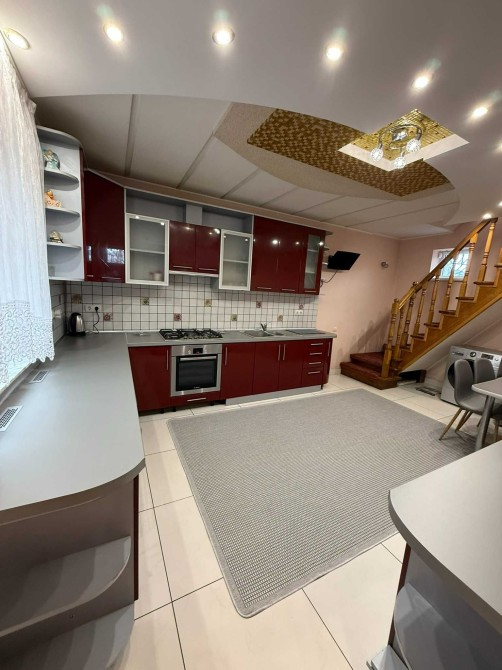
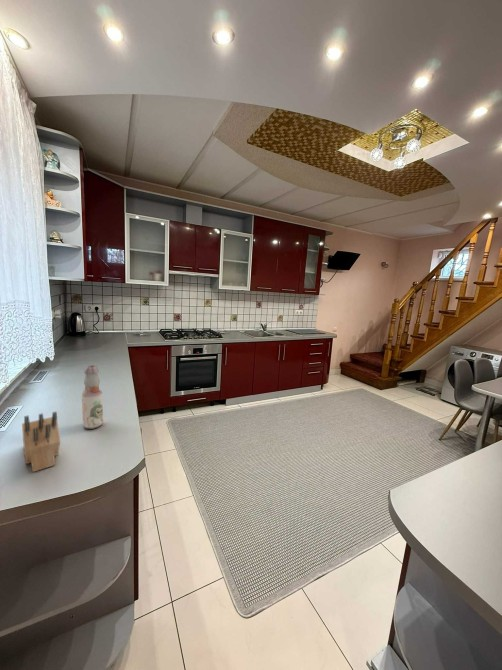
+ knife block [21,411,61,473]
+ bottle [81,365,104,430]
